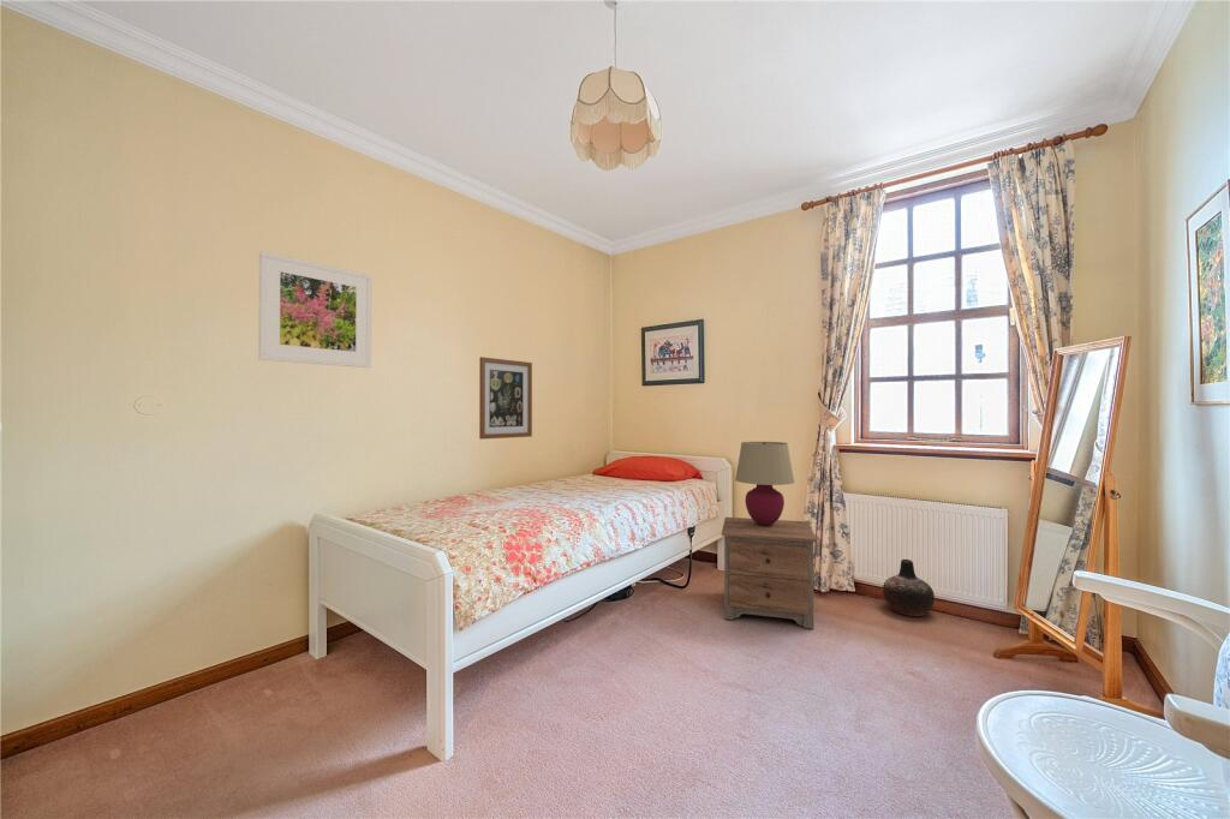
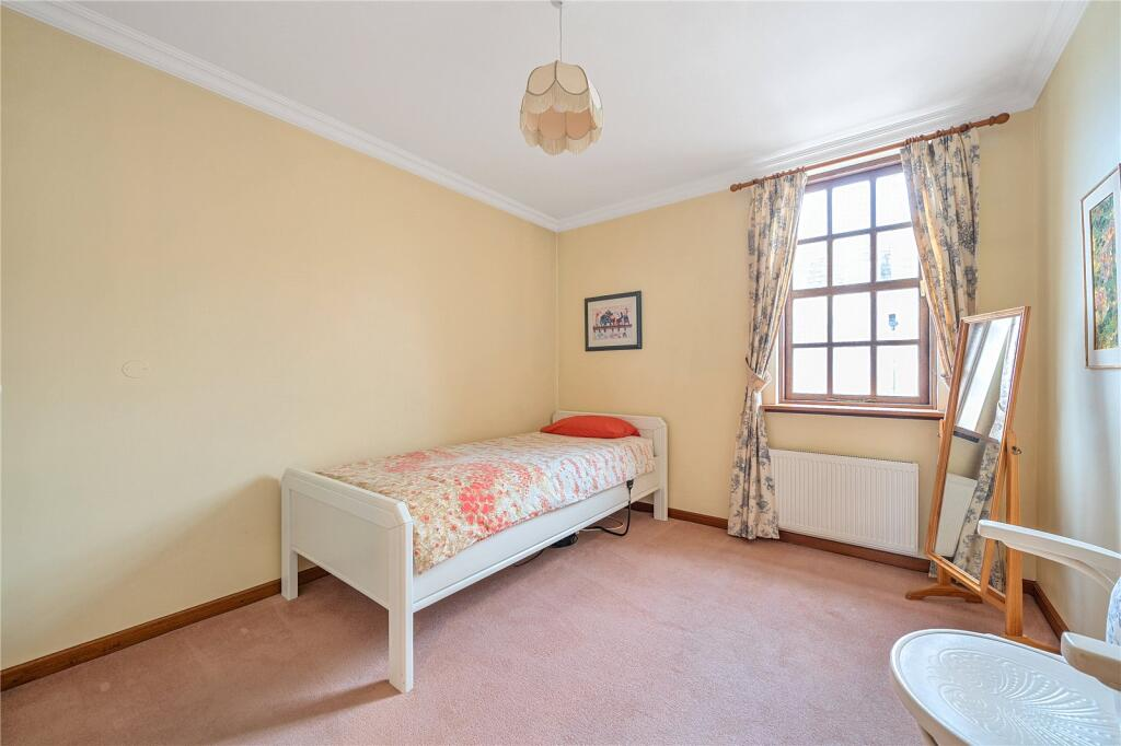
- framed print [257,250,372,369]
- nightstand [721,516,818,630]
- wall art [478,355,533,441]
- table lamp [734,441,796,526]
- vase [882,558,936,617]
